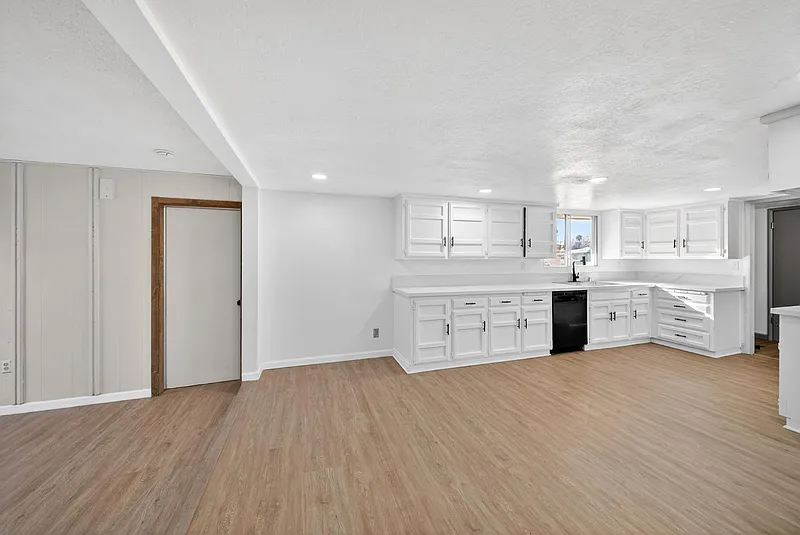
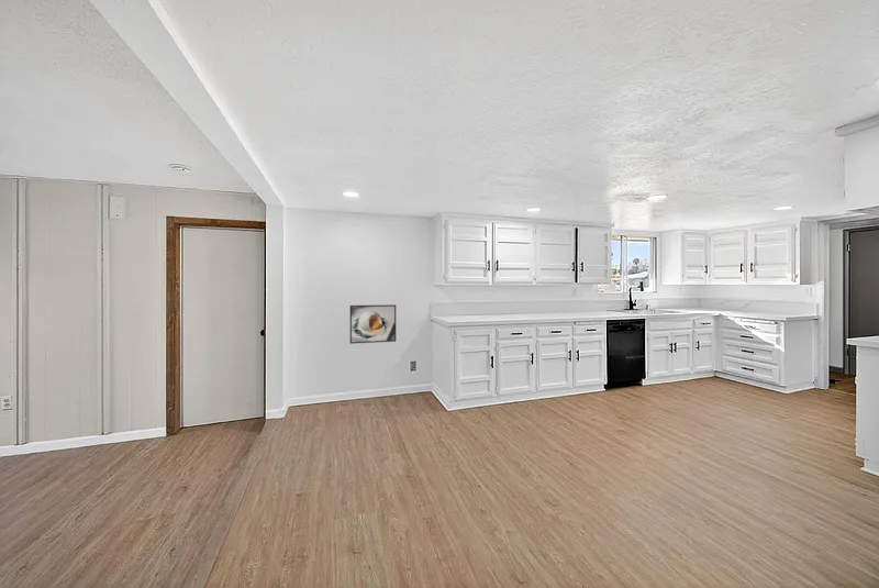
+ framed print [349,303,397,345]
